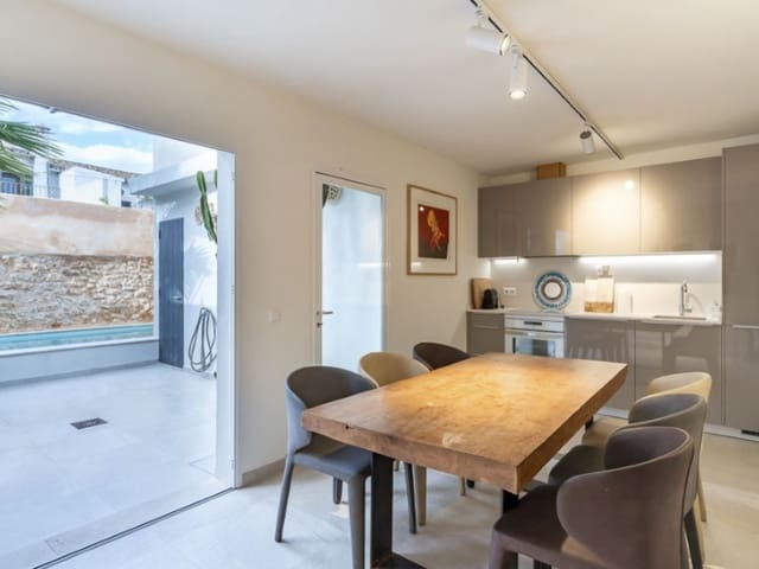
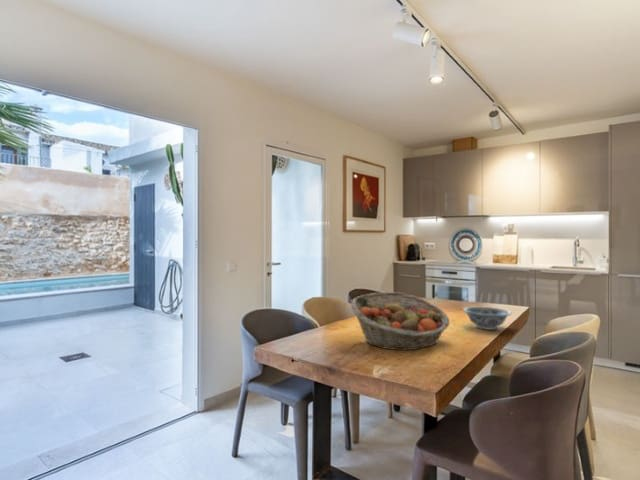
+ fruit basket [350,291,451,351]
+ bowl [462,306,513,331]
